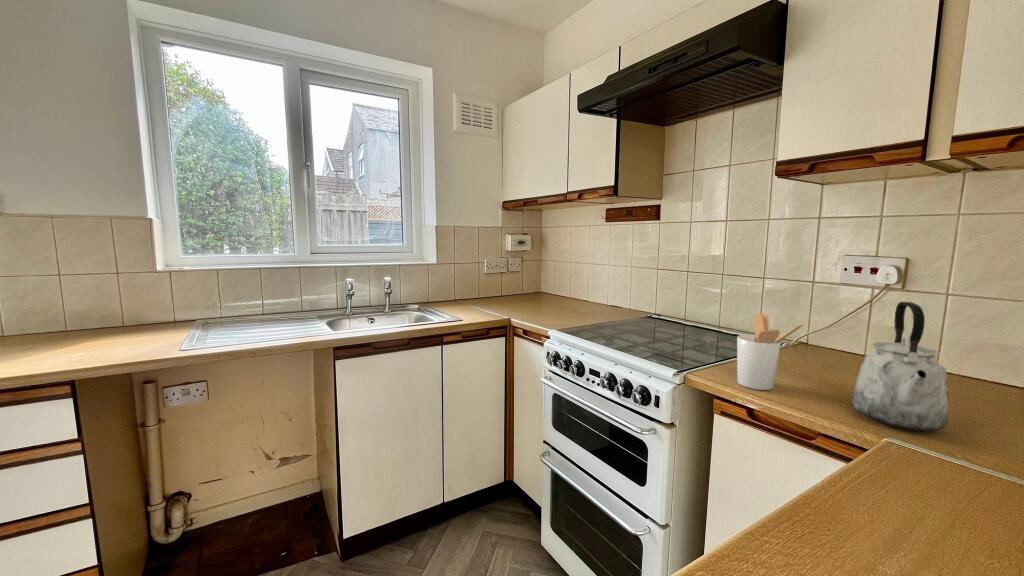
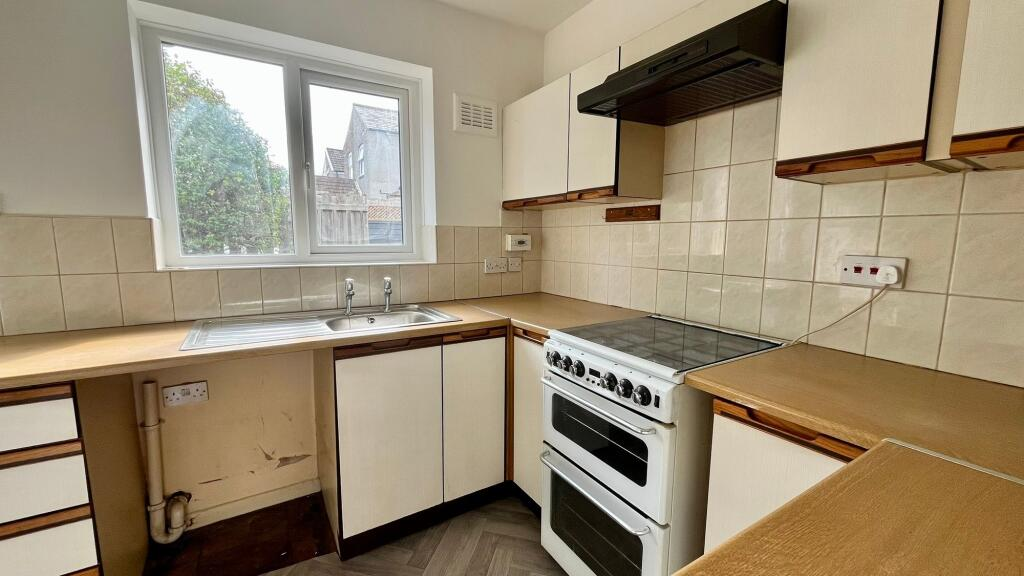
- utensil holder [736,312,806,391]
- kettle [851,301,949,432]
